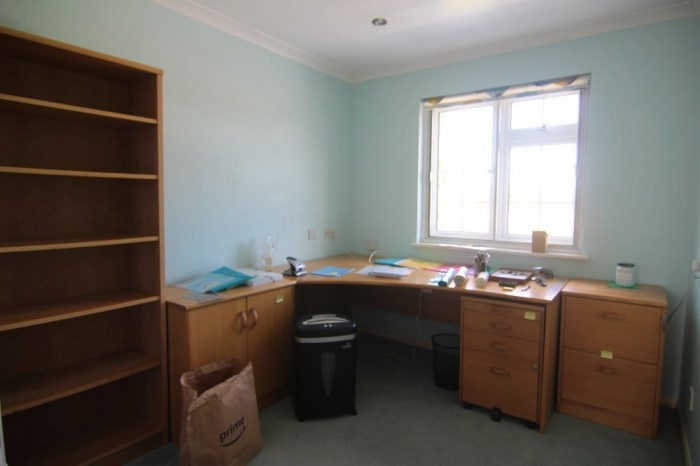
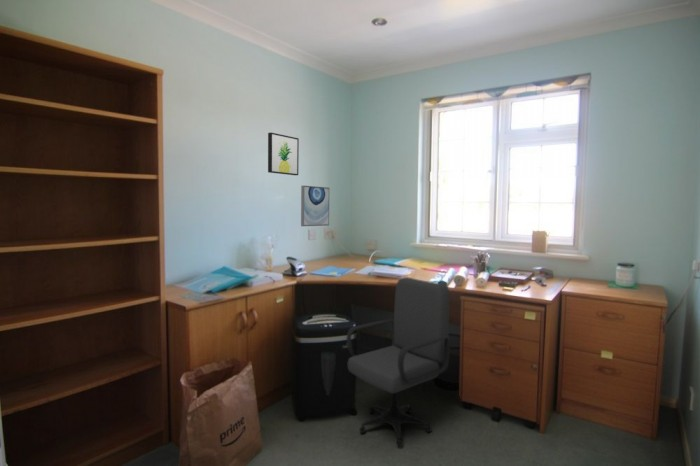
+ office chair [346,276,451,448]
+ wall art [267,132,300,176]
+ wall art [300,185,330,227]
